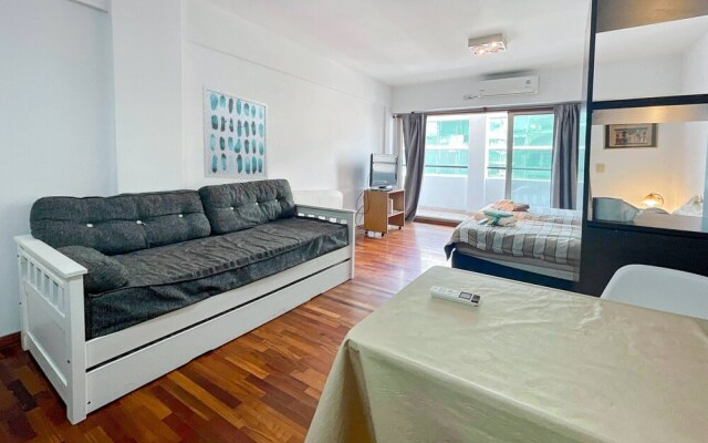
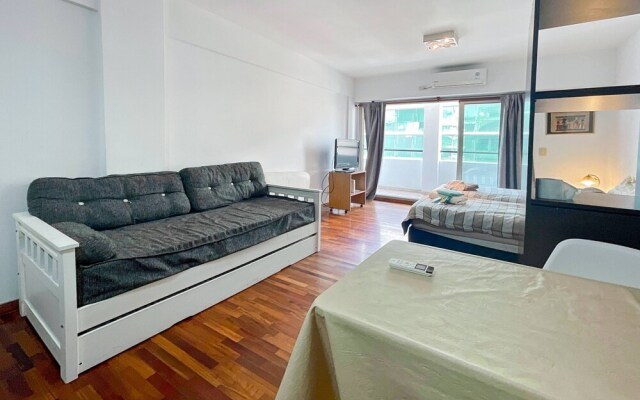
- wall art [201,84,269,182]
